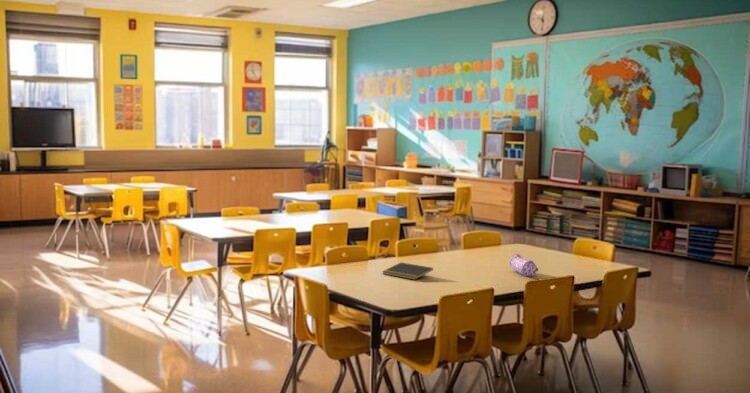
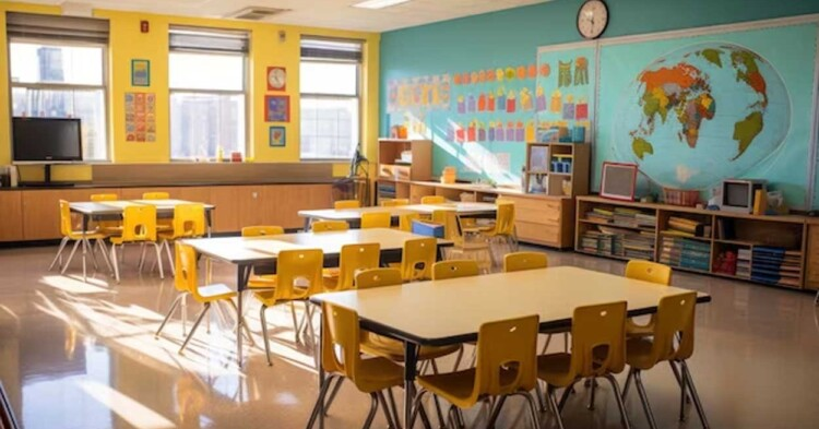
- pencil case [509,253,539,277]
- notepad [381,261,434,281]
